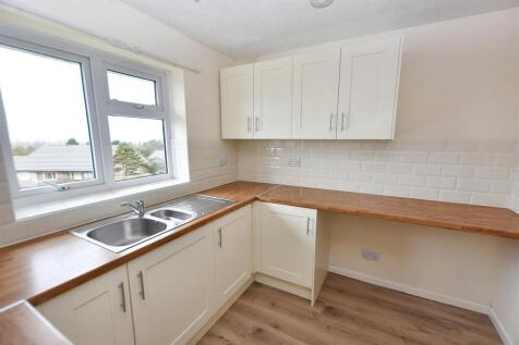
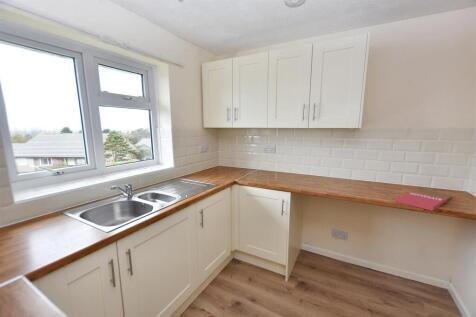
+ cutting board [394,187,453,212]
